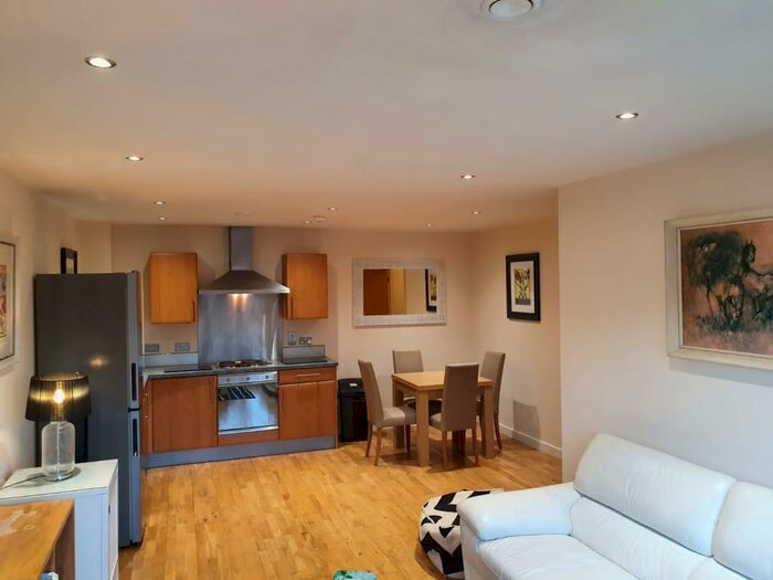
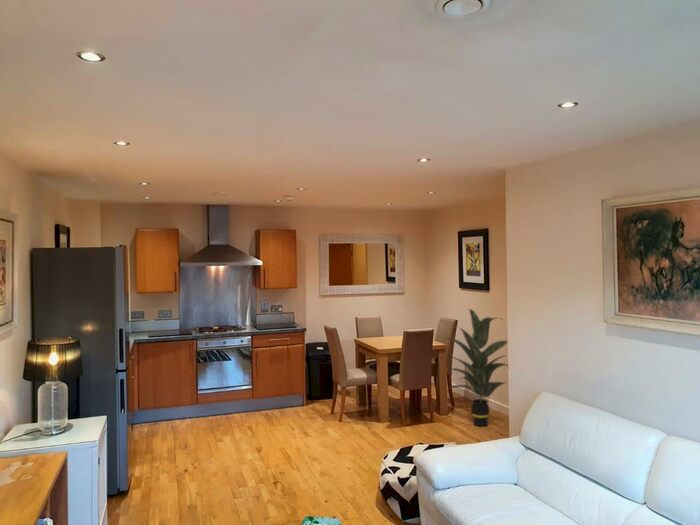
+ indoor plant [442,308,509,427]
